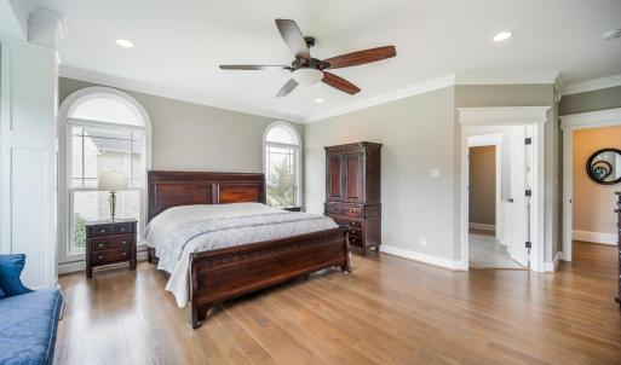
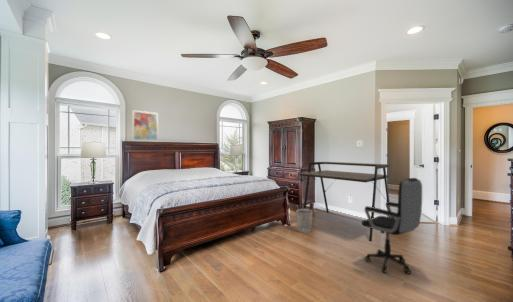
+ wall art [132,109,159,142]
+ office chair [361,177,423,275]
+ wastebasket [295,208,314,234]
+ desk [298,161,391,242]
